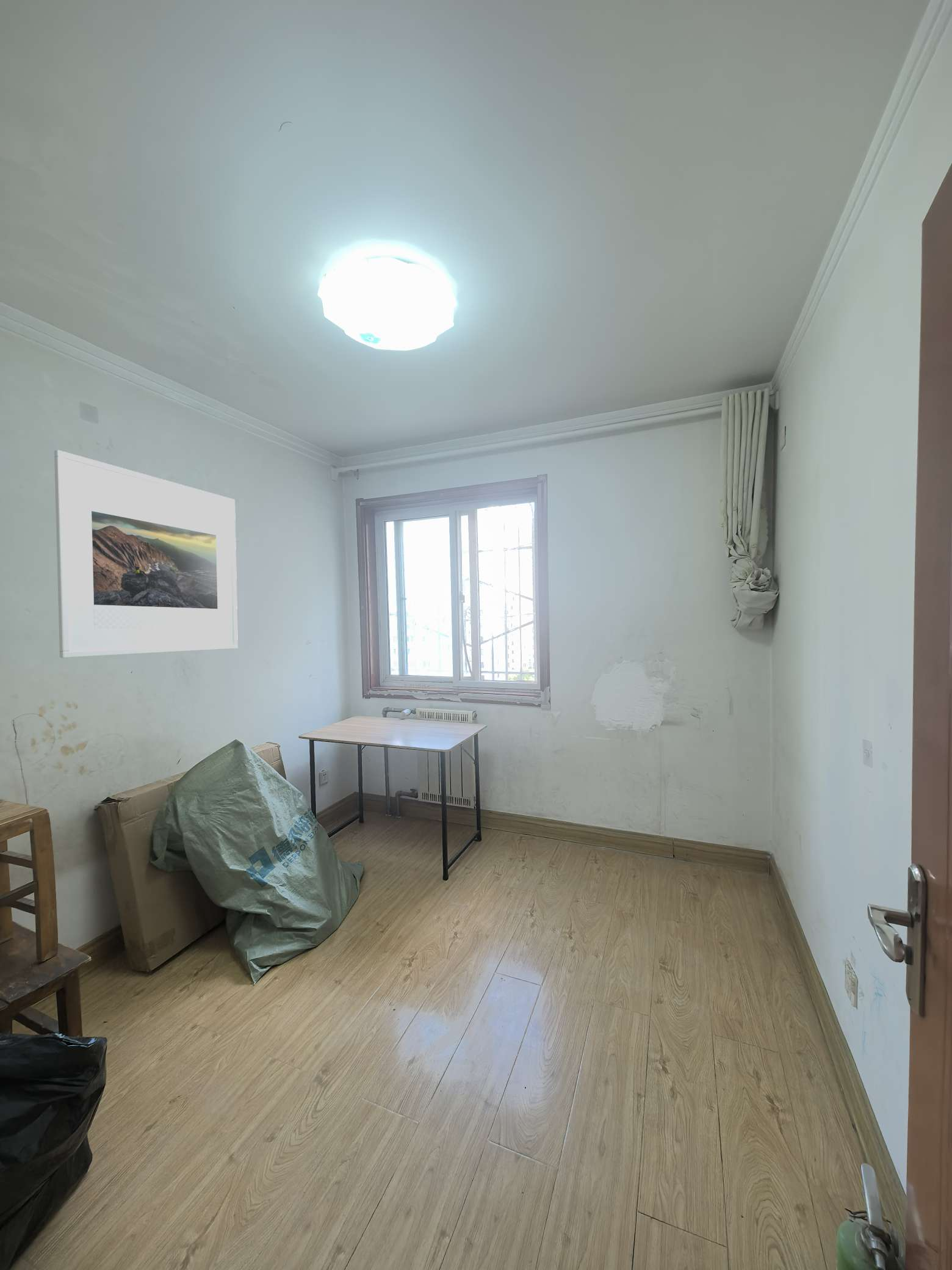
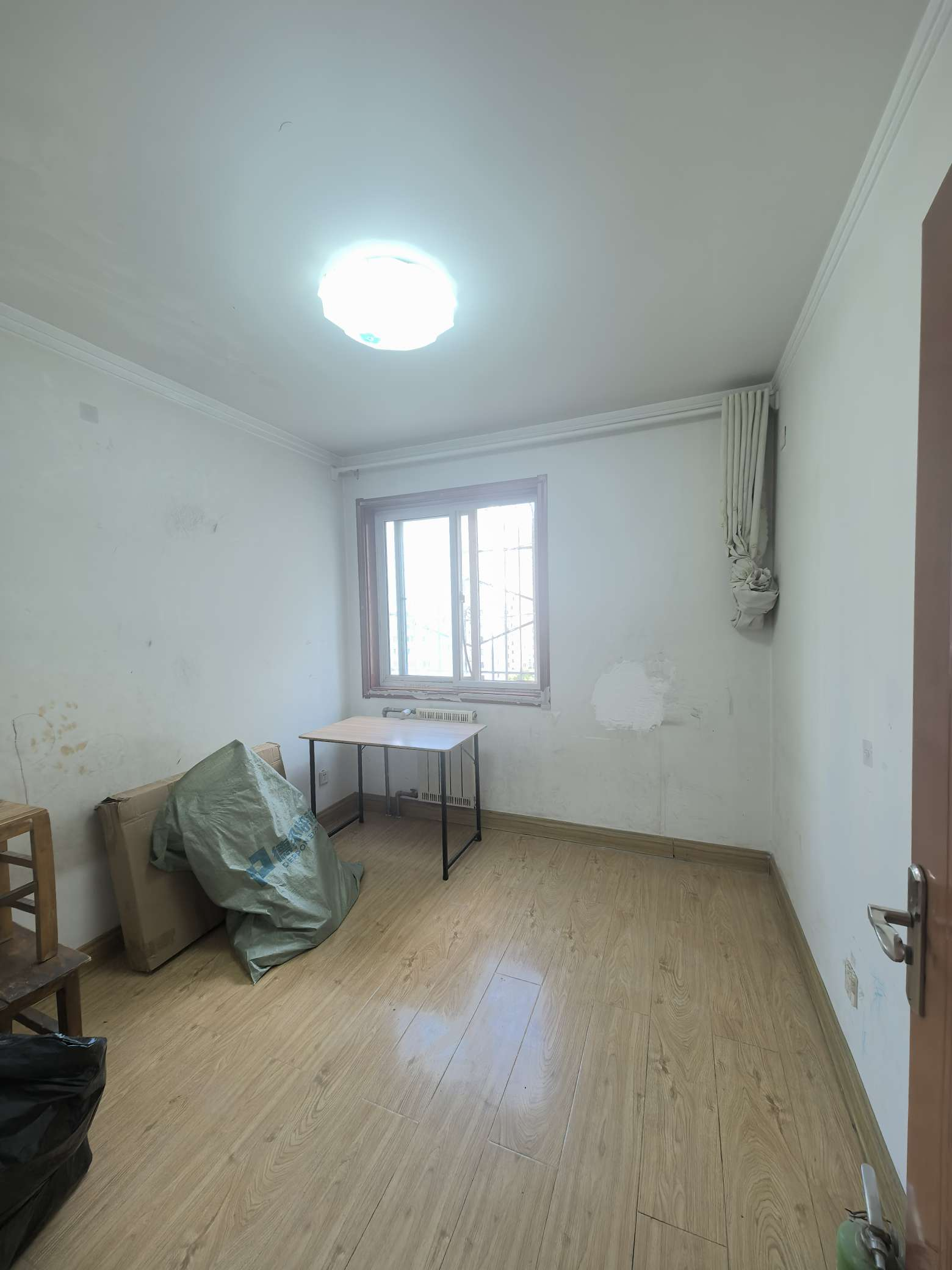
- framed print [54,449,239,659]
